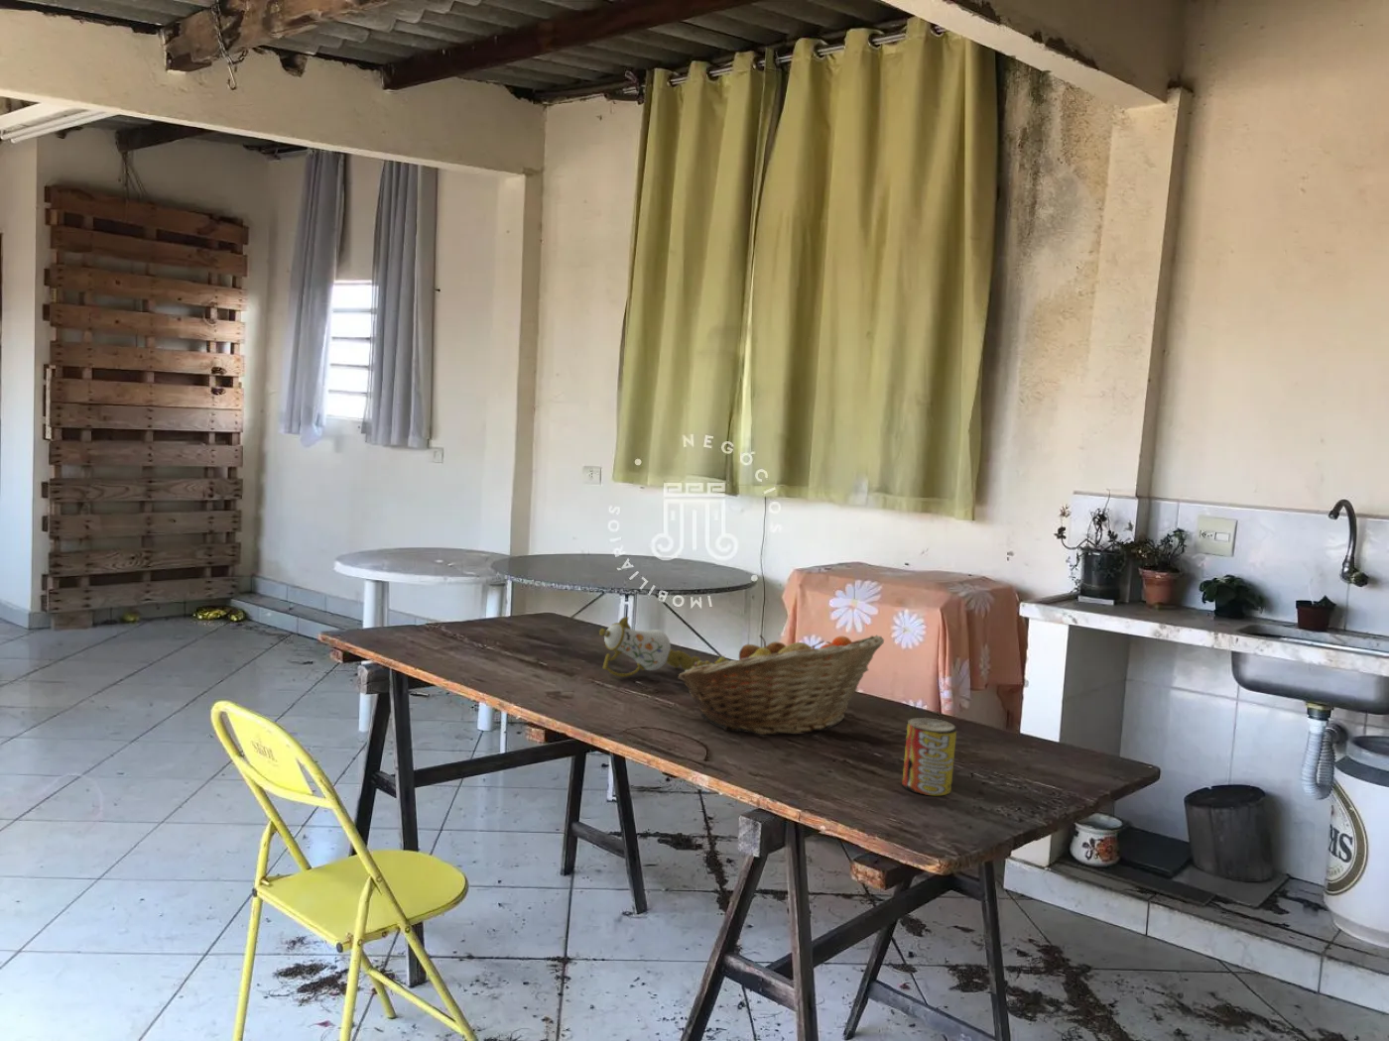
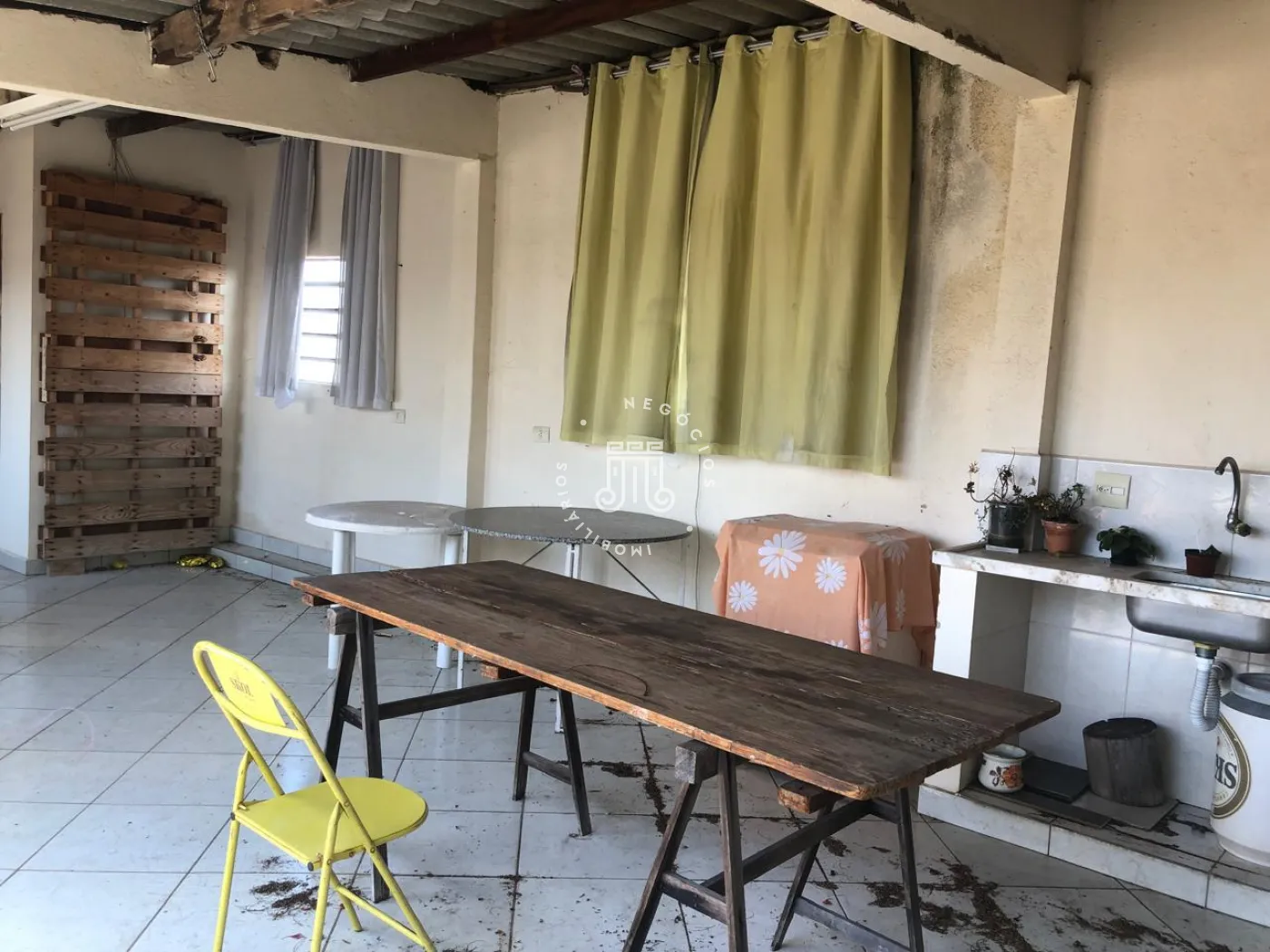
- fruit basket [677,633,885,736]
- beverage can [901,717,957,796]
- teapot [598,616,701,678]
